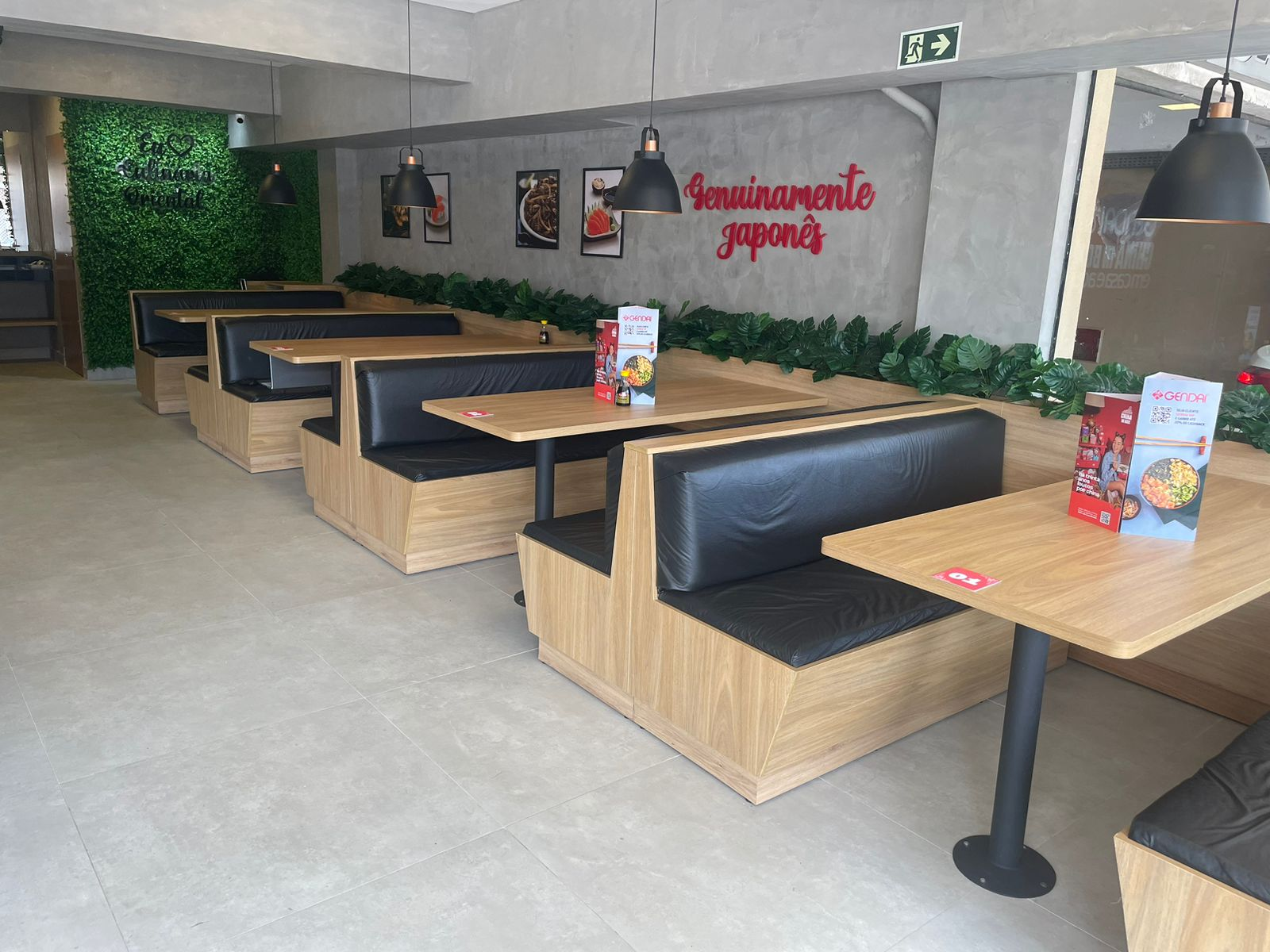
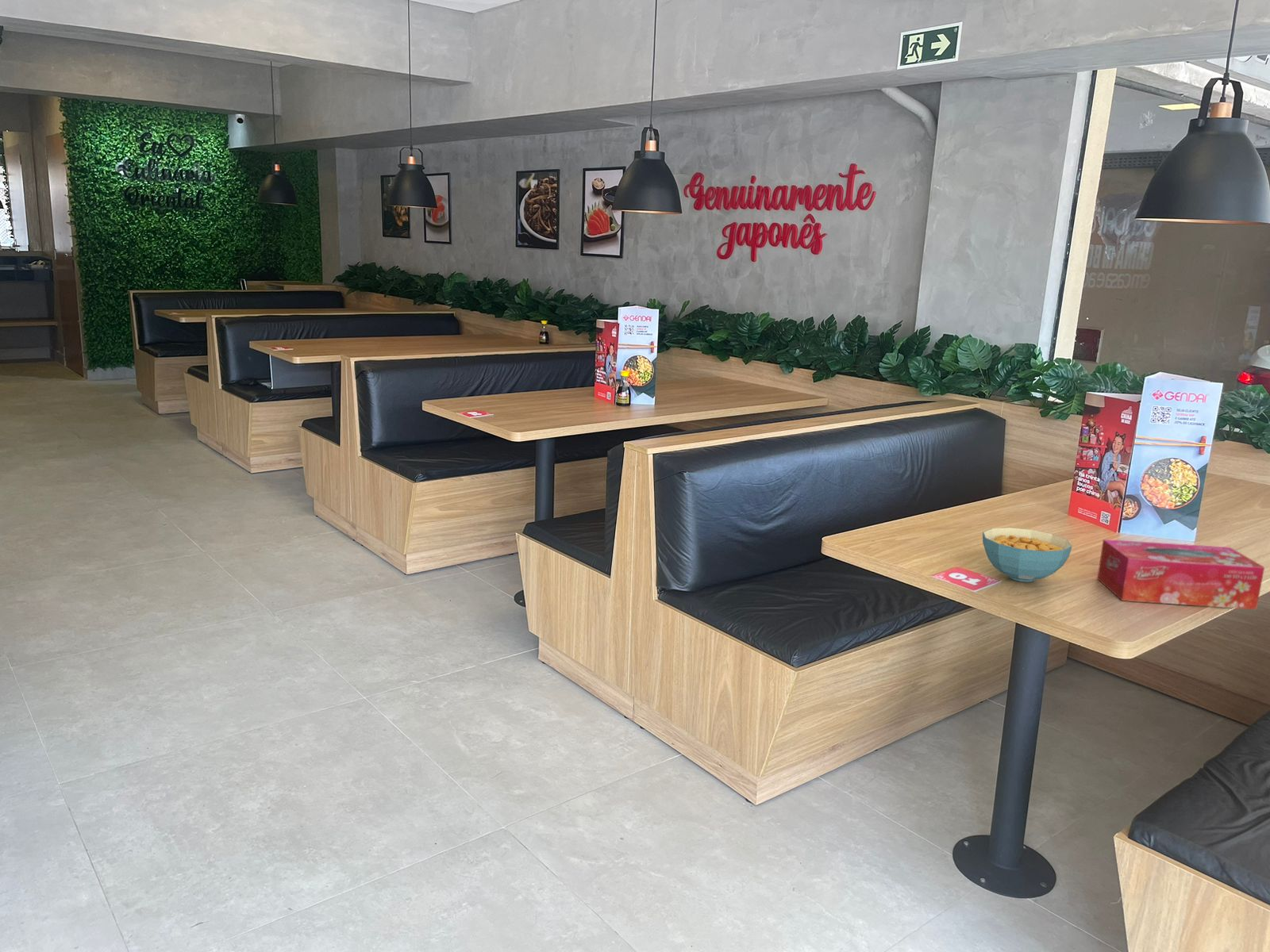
+ tissue box [1096,539,1265,610]
+ cereal bowl [982,527,1072,583]
